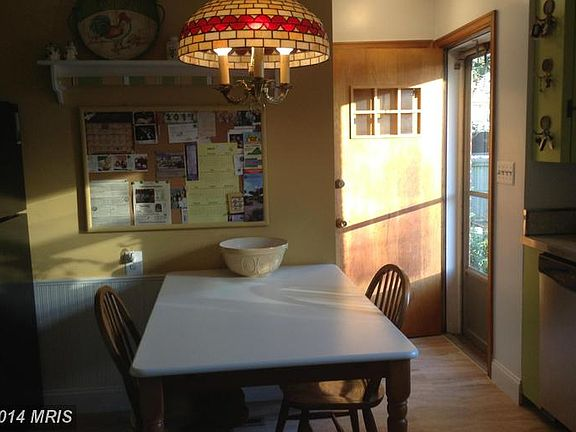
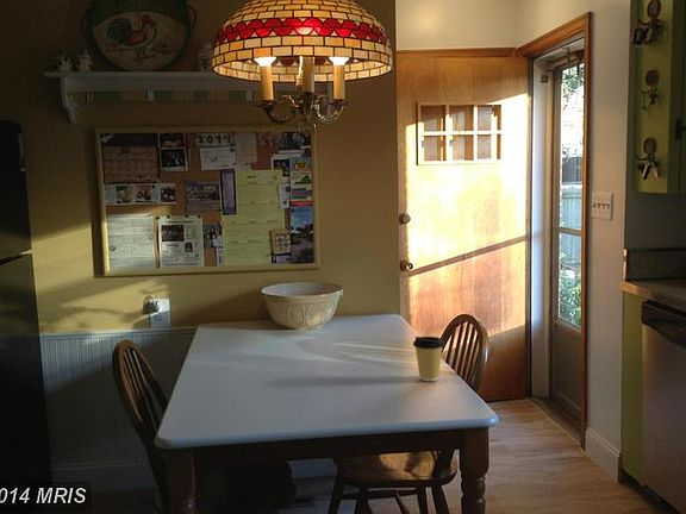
+ coffee cup [412,336,445,382]
